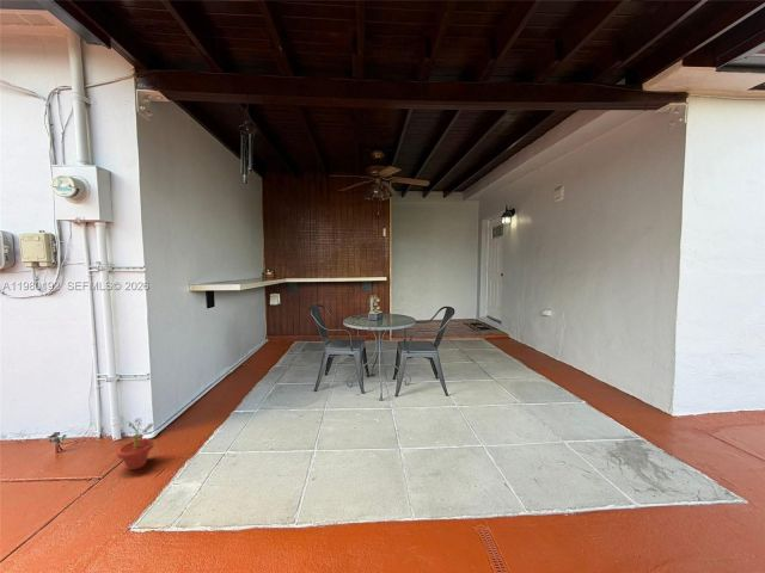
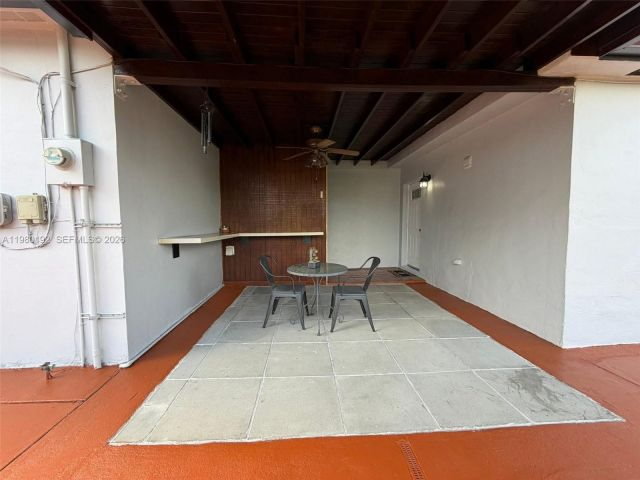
- potted plant [116,417,155,472]
